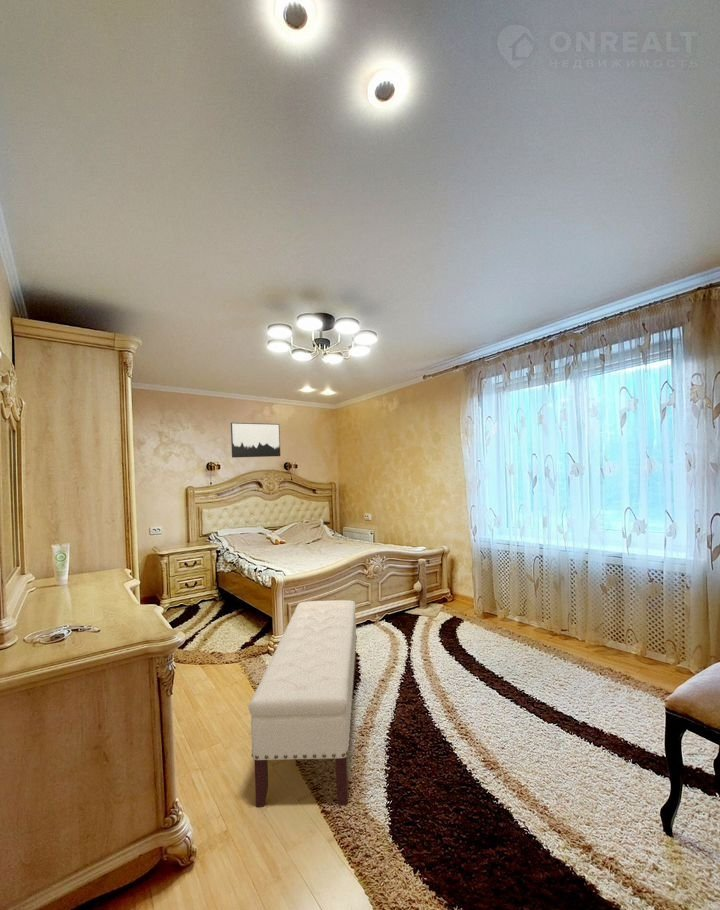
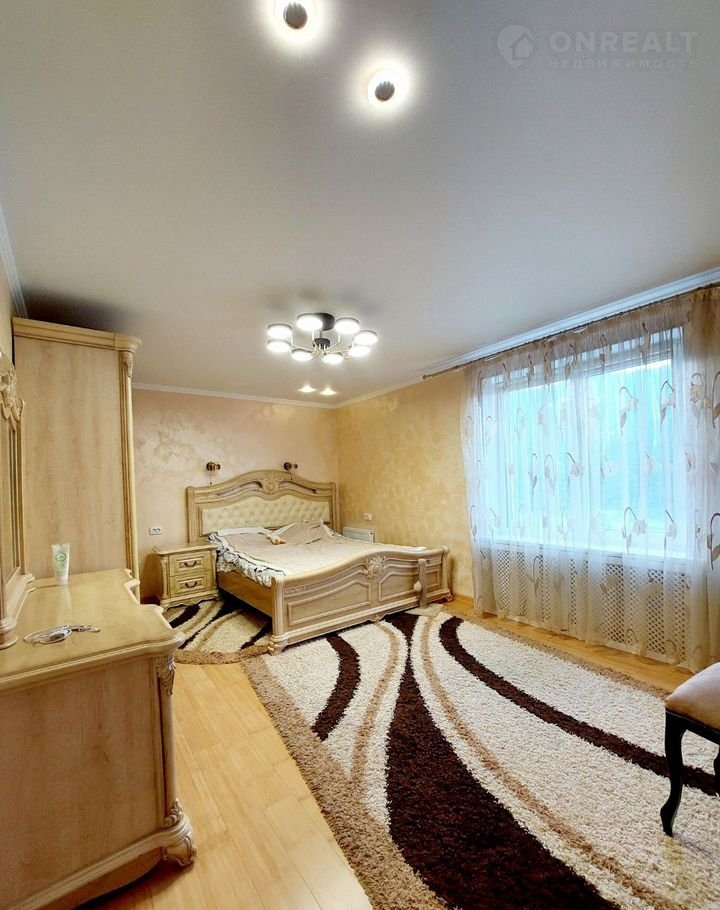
- wall art [230,422,281,459]
- bench [248,599,358,808]
